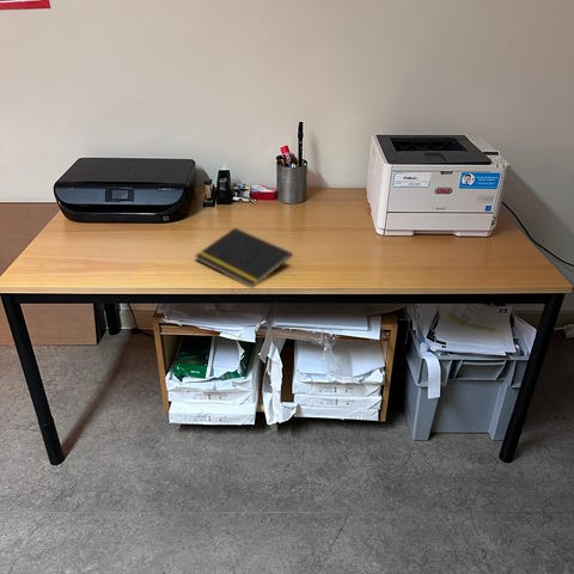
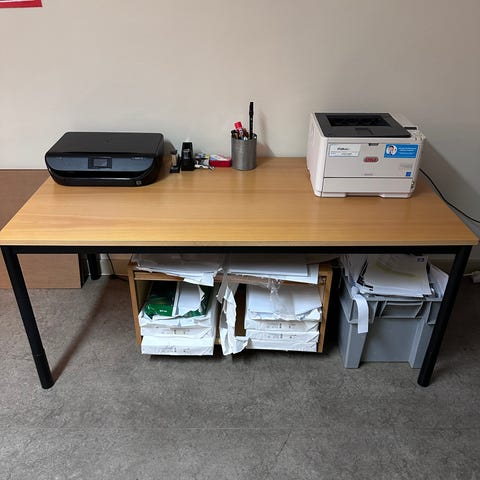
- notepad [194,226,294,289]
